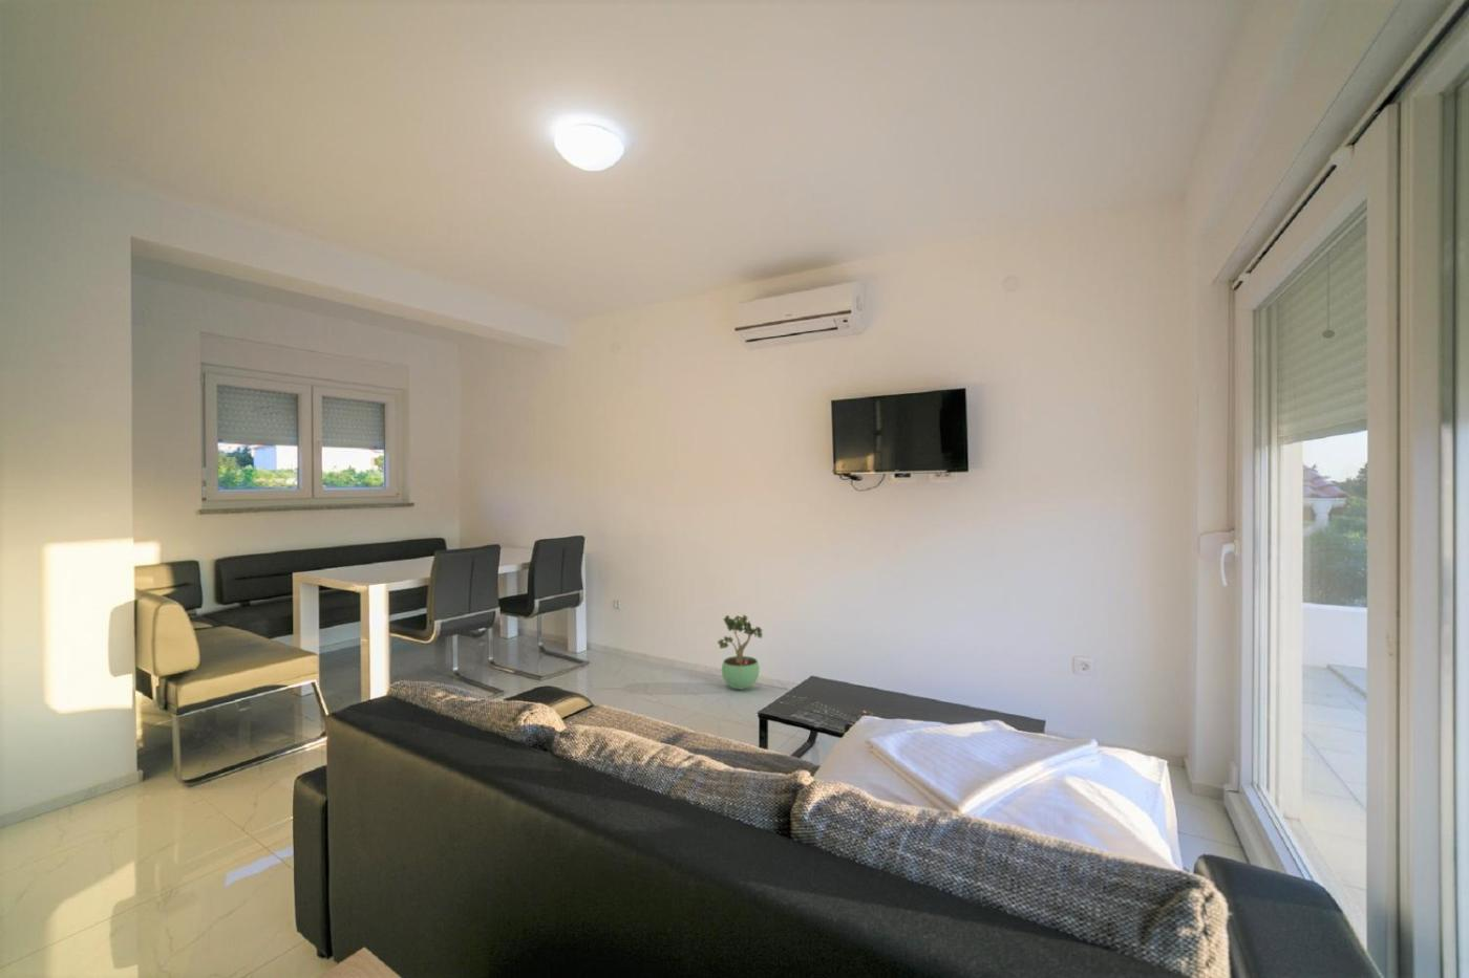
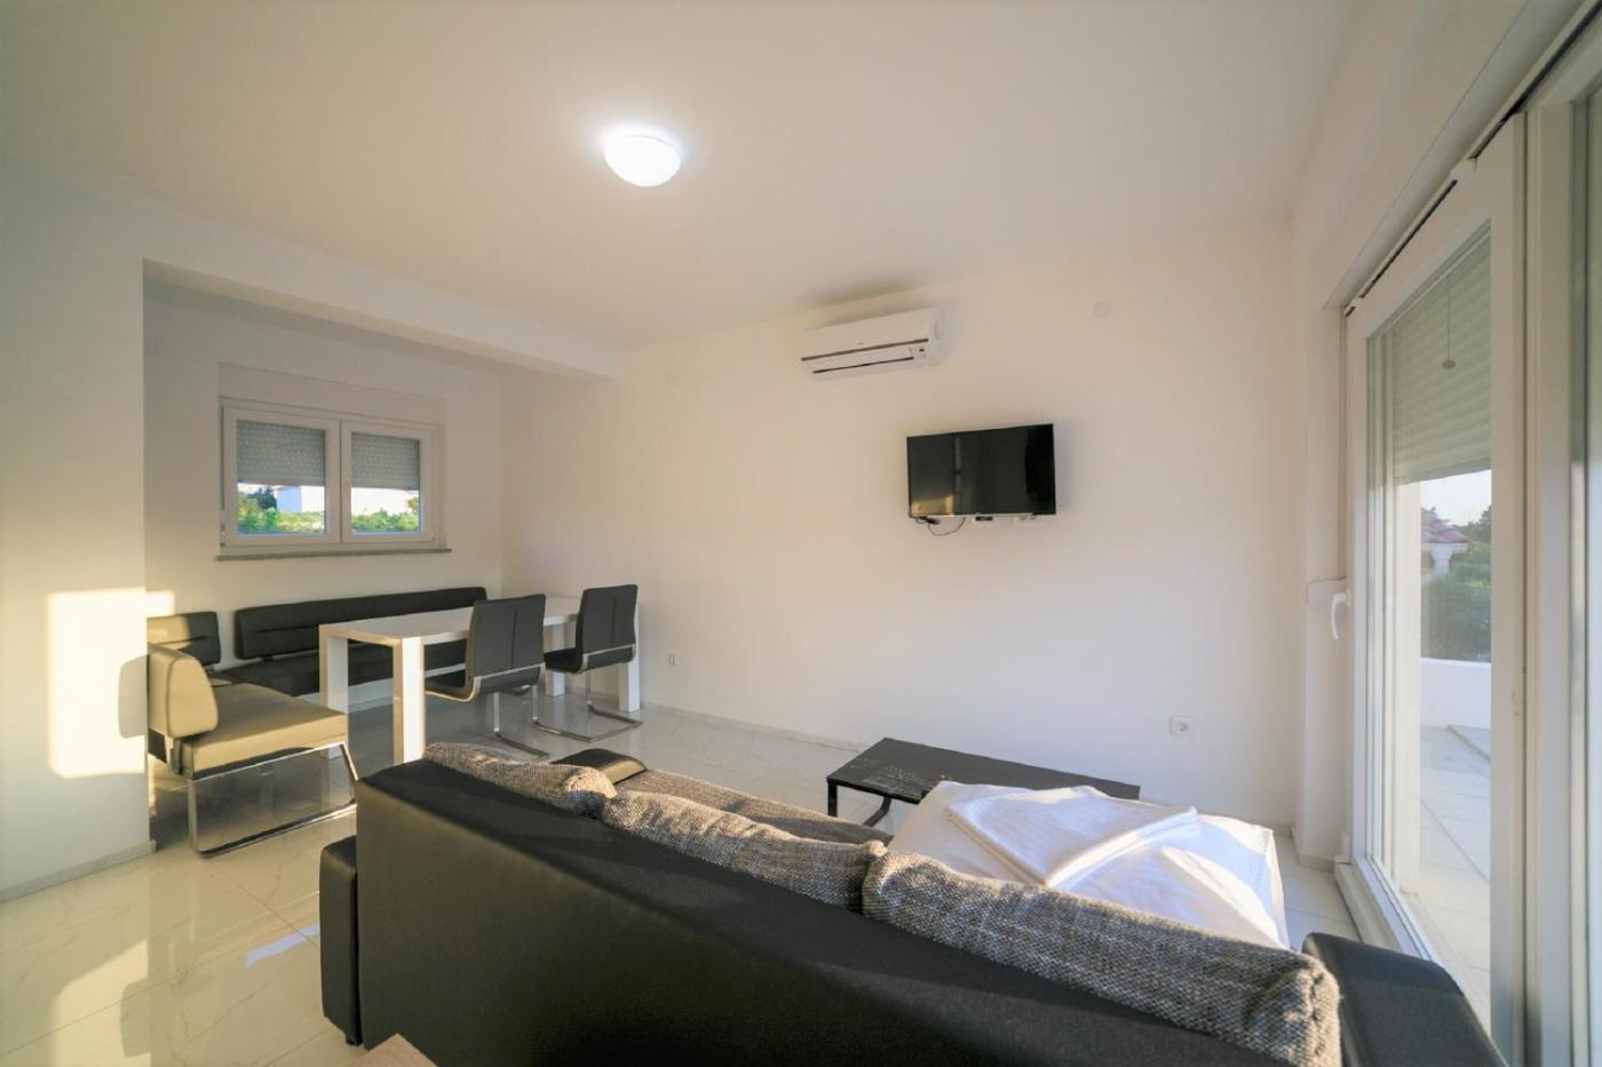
- potted plant [716,615,763,691]
